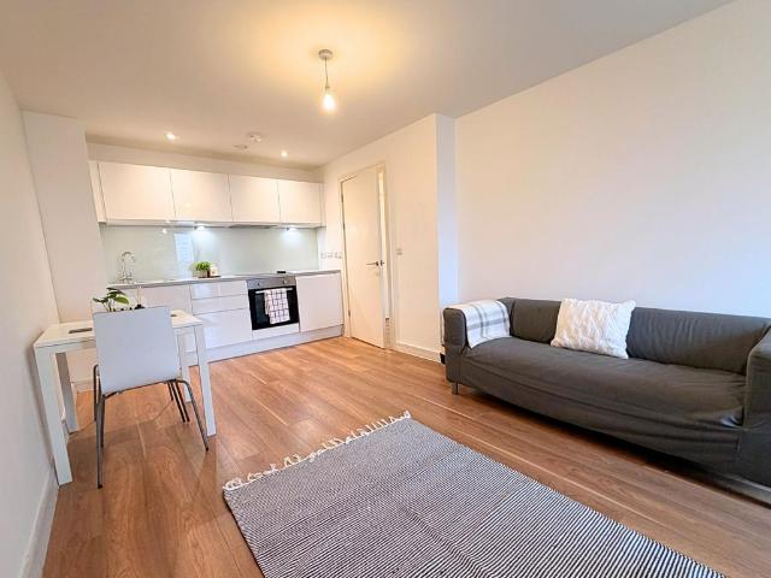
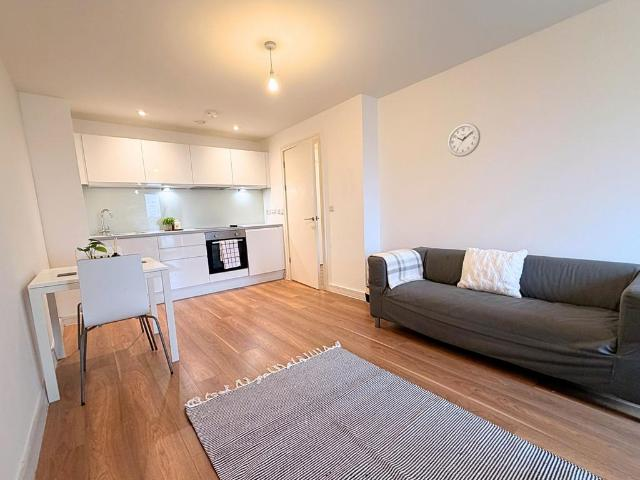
+ wall clock [447,122,481,158]
